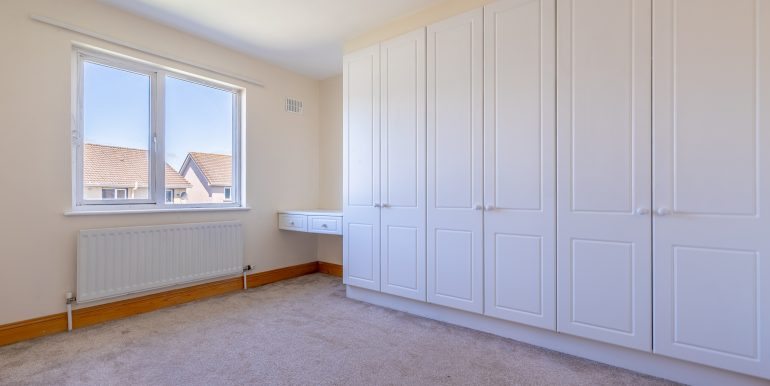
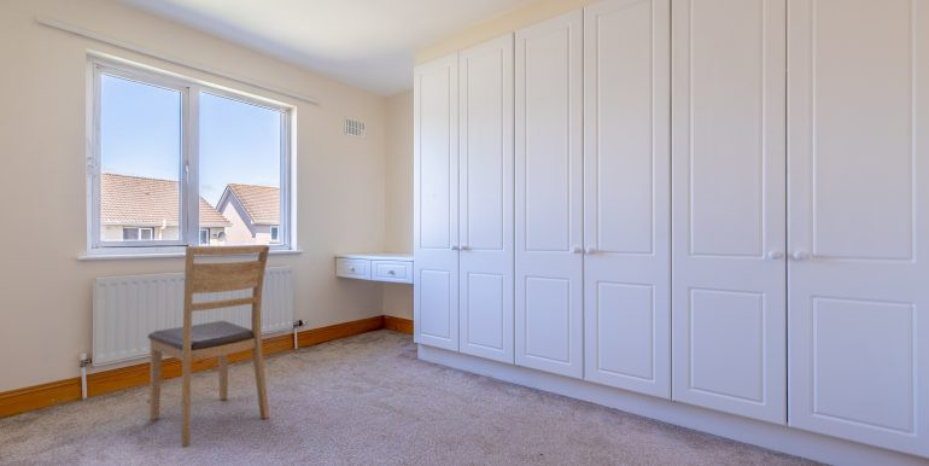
+ chair [147,244,270,449]
